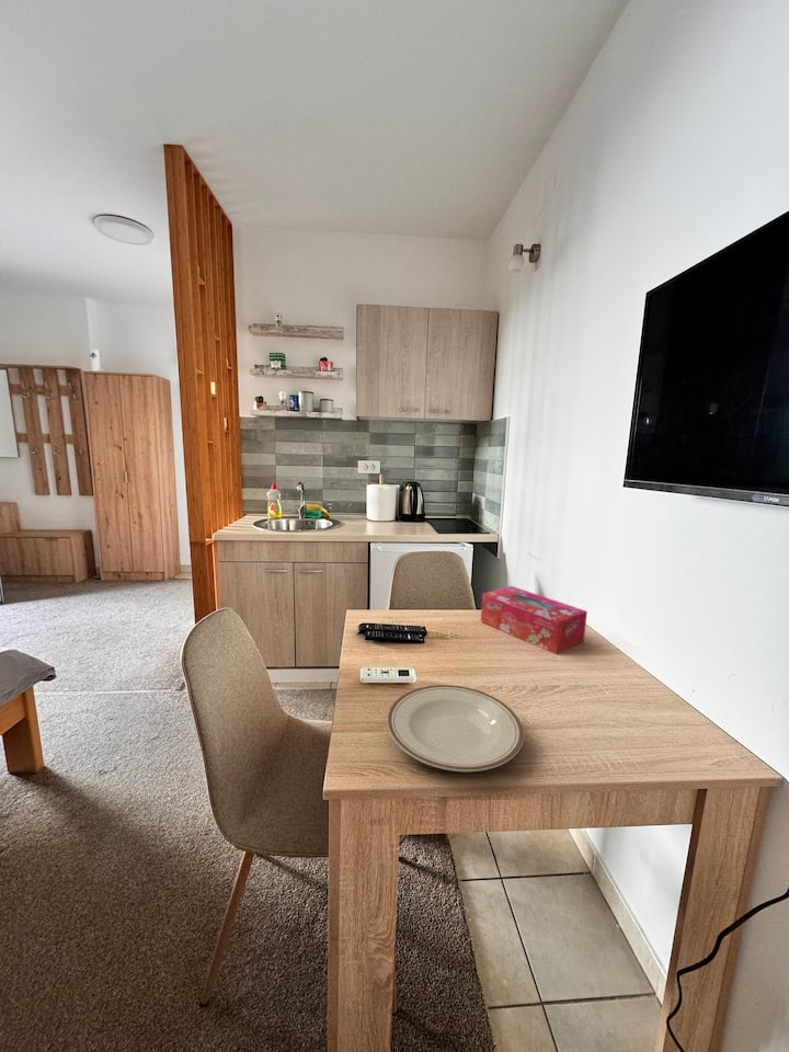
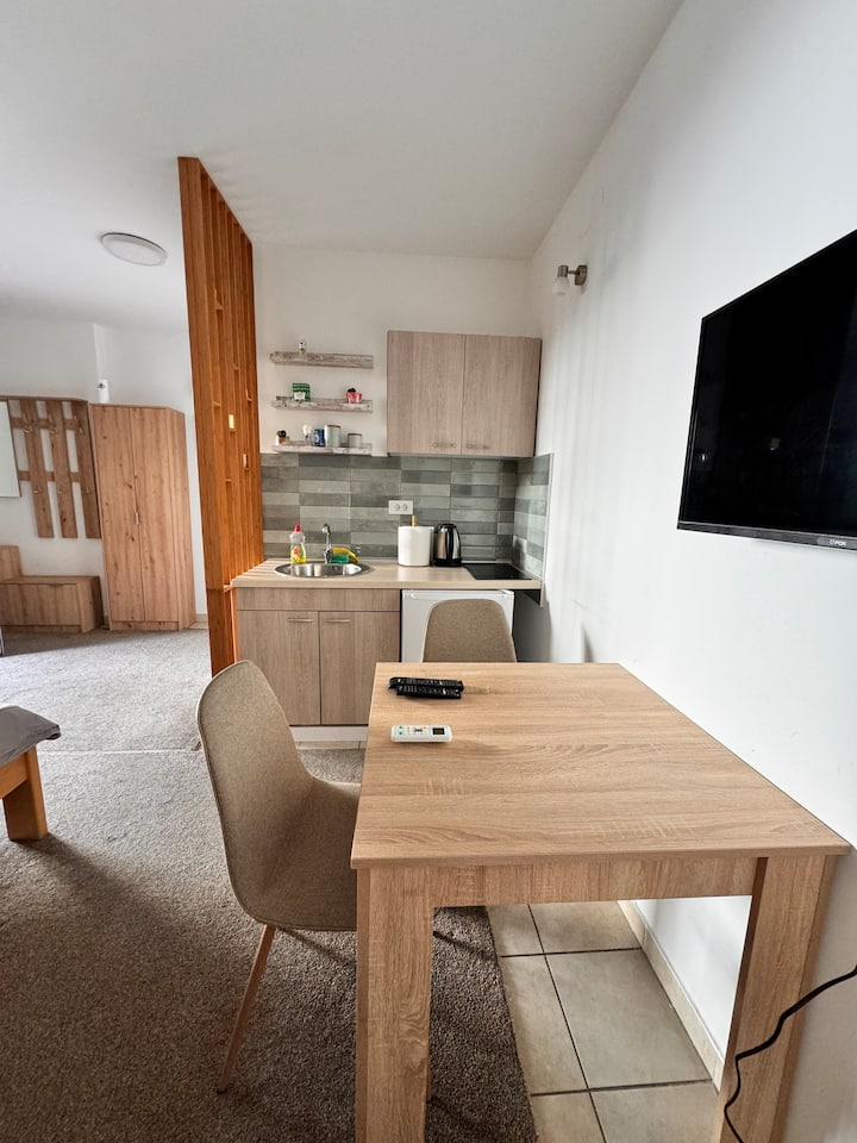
- tissue box [480,585,588,655]
- plate [386,684,525,773]
